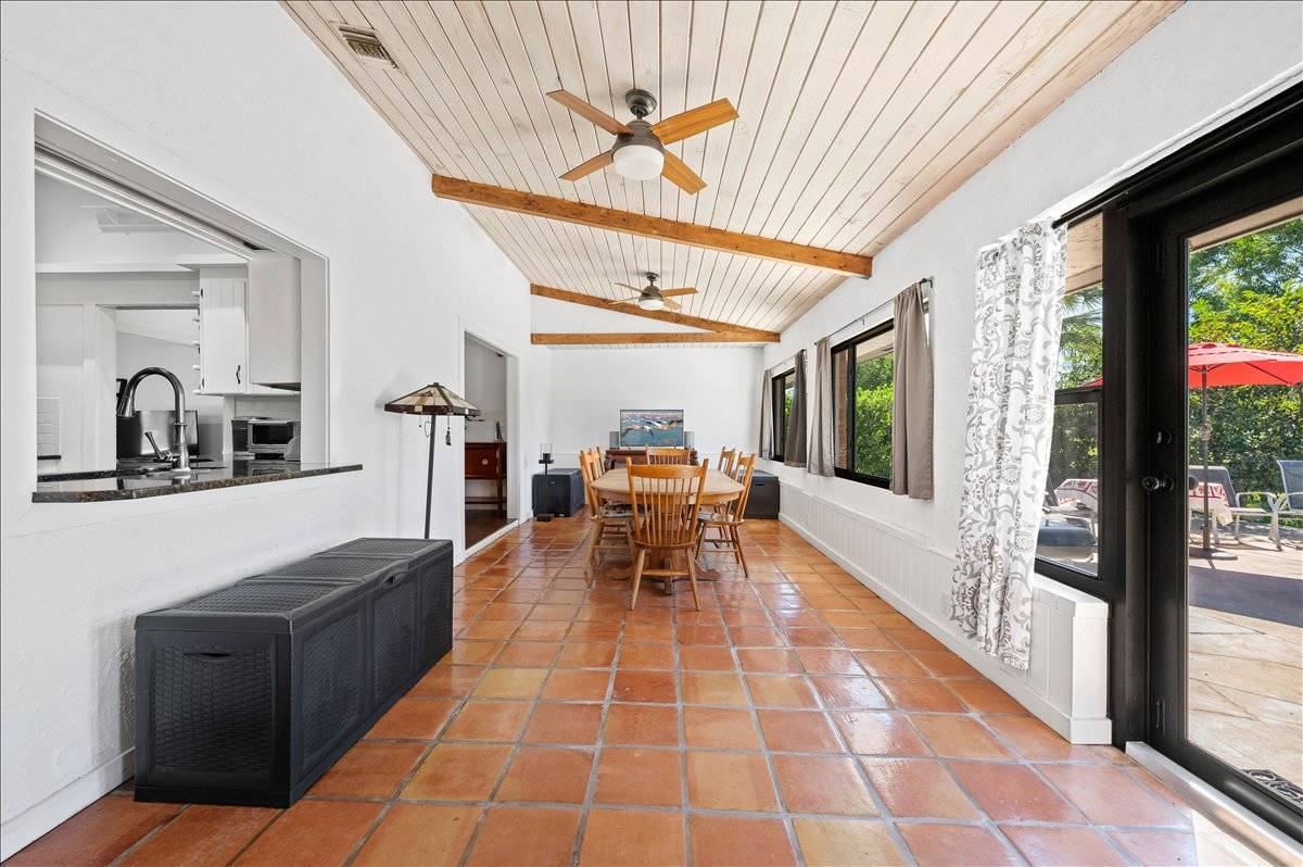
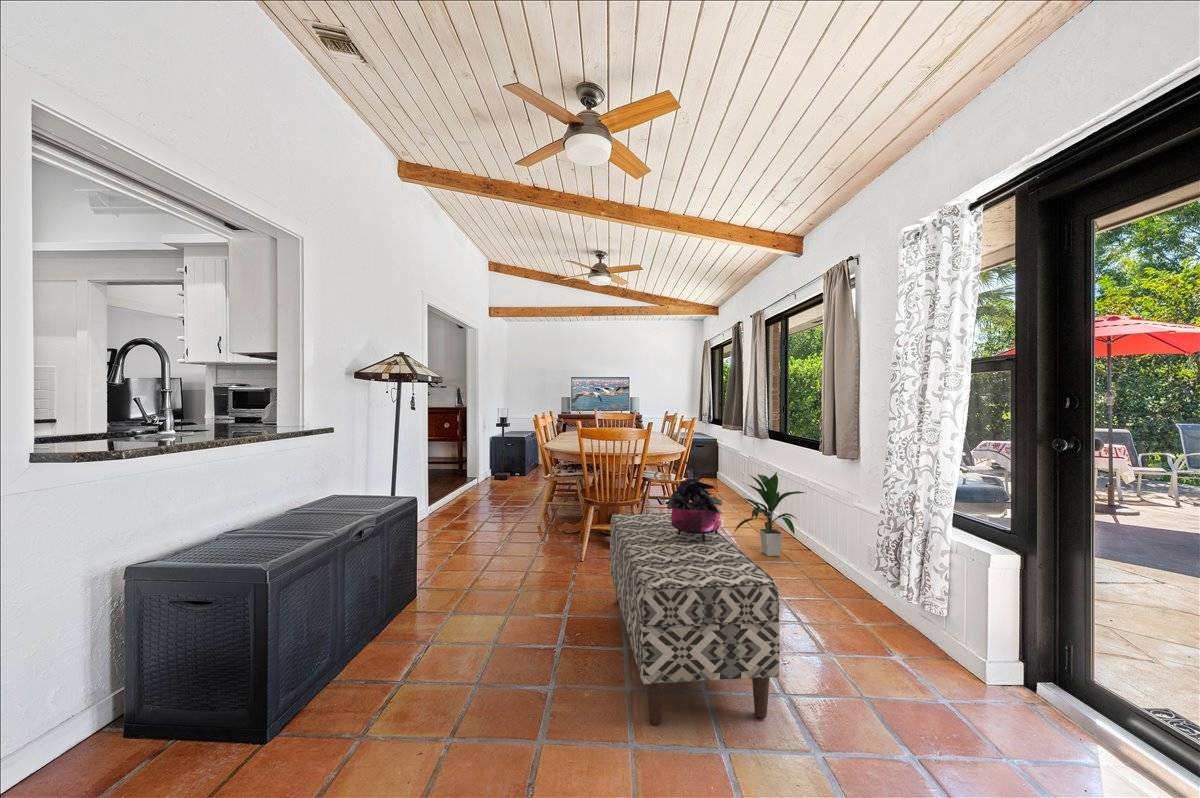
+ bench [609,512,781,726]
+ indoor plant [732,471,806,557]
+ potted plant [665,460,724,541]
